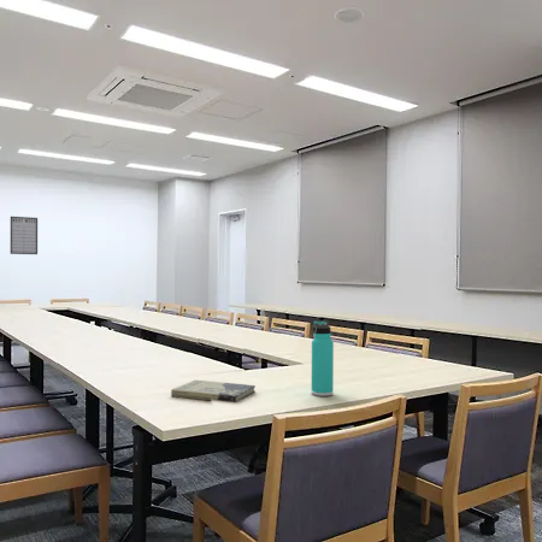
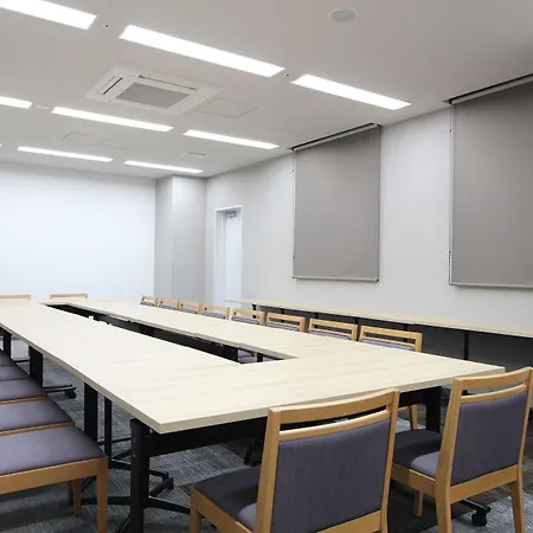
- writing board [10,216,39,255]
- thermos bottle [311,320,335,397]
- book [170,379,257,403]
